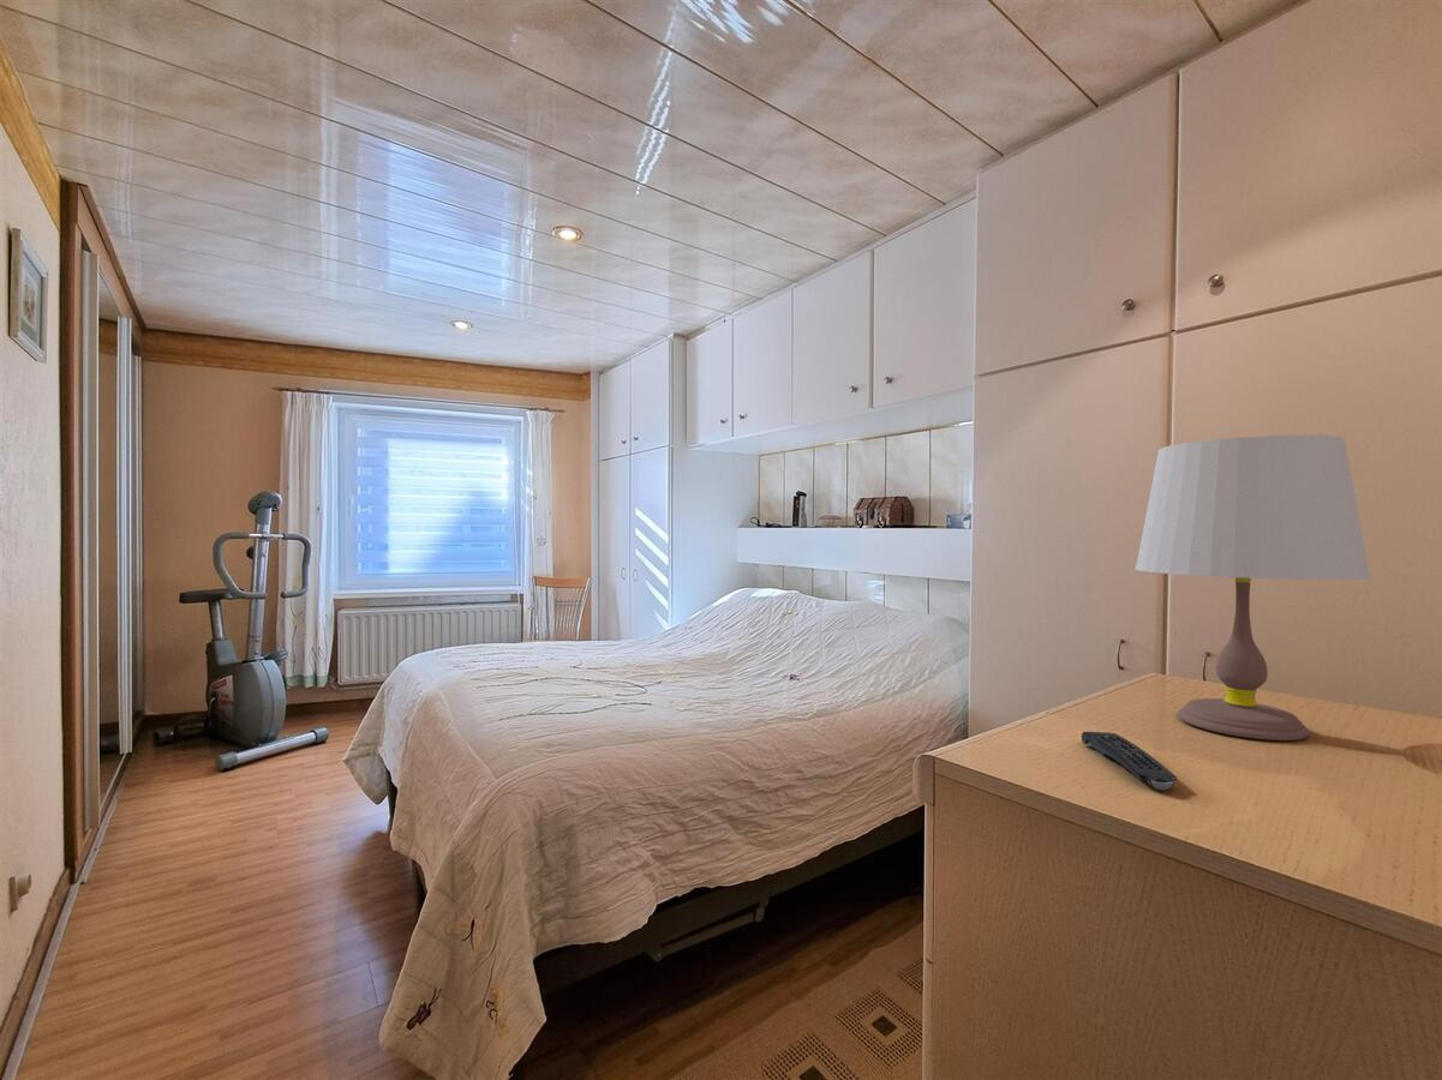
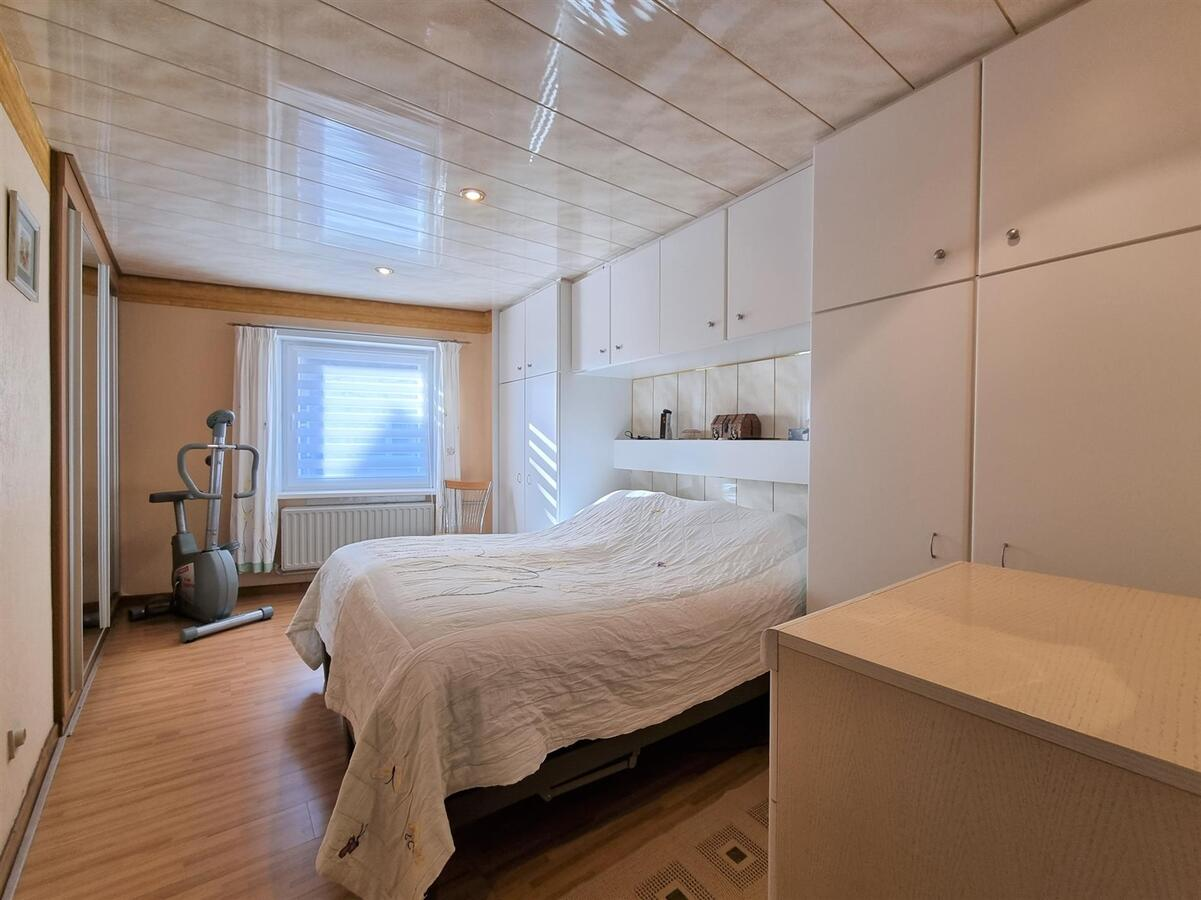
- table lamp [1135,434,1371,742]
- remote control [1081,731,1178,791]
